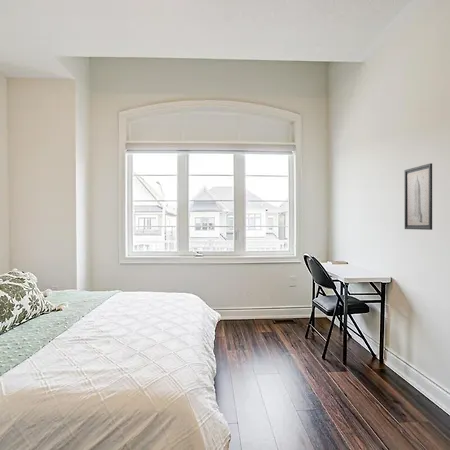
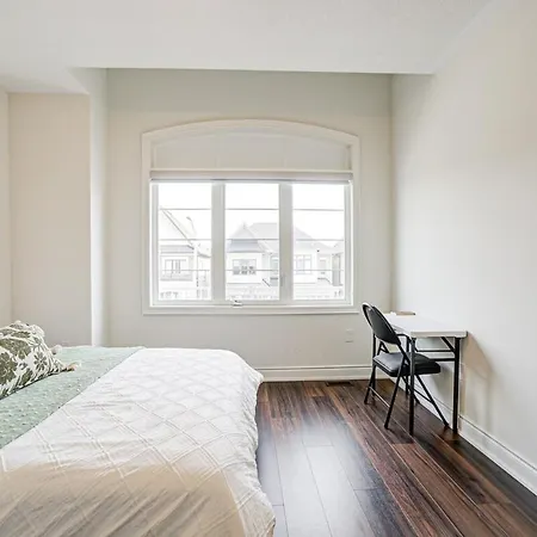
- wall art [404,162,433,231]
